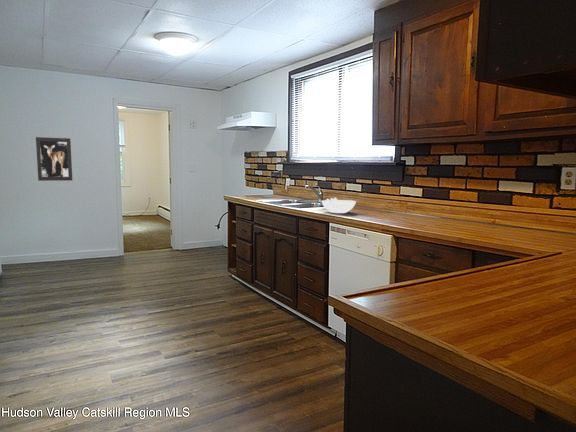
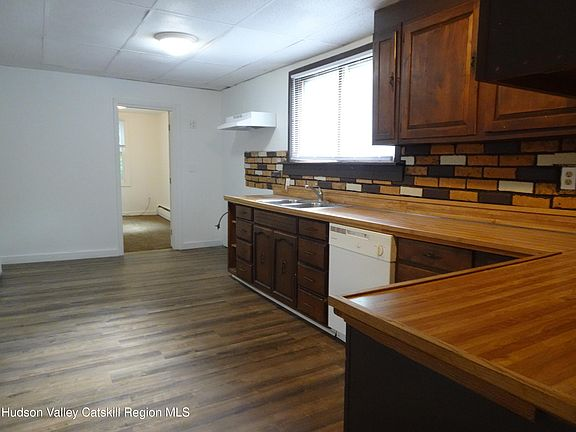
- bowl [321,196,357,214]
- wall art [35,136,73,182]
